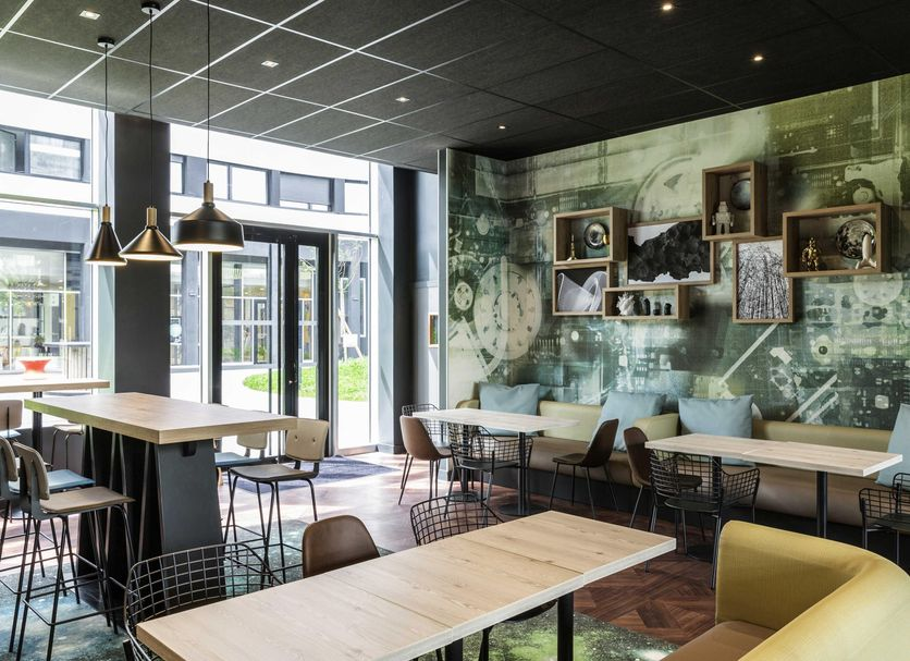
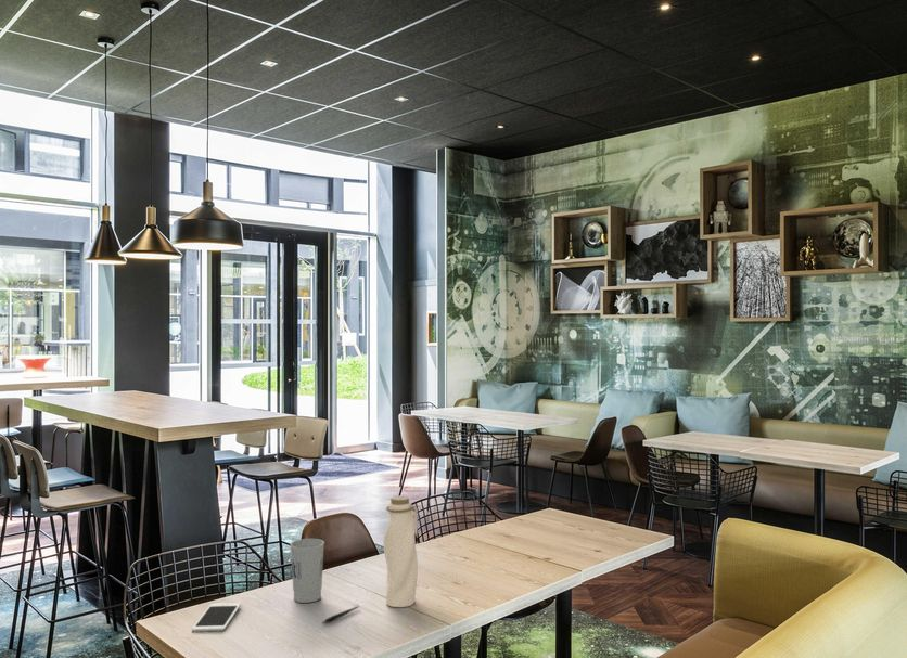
+ water bottle [383,494,419,608]
+ cup [290,538,325,604]
+ cell phone [191,602,242,632]
+ pen [321,605,360,624]
